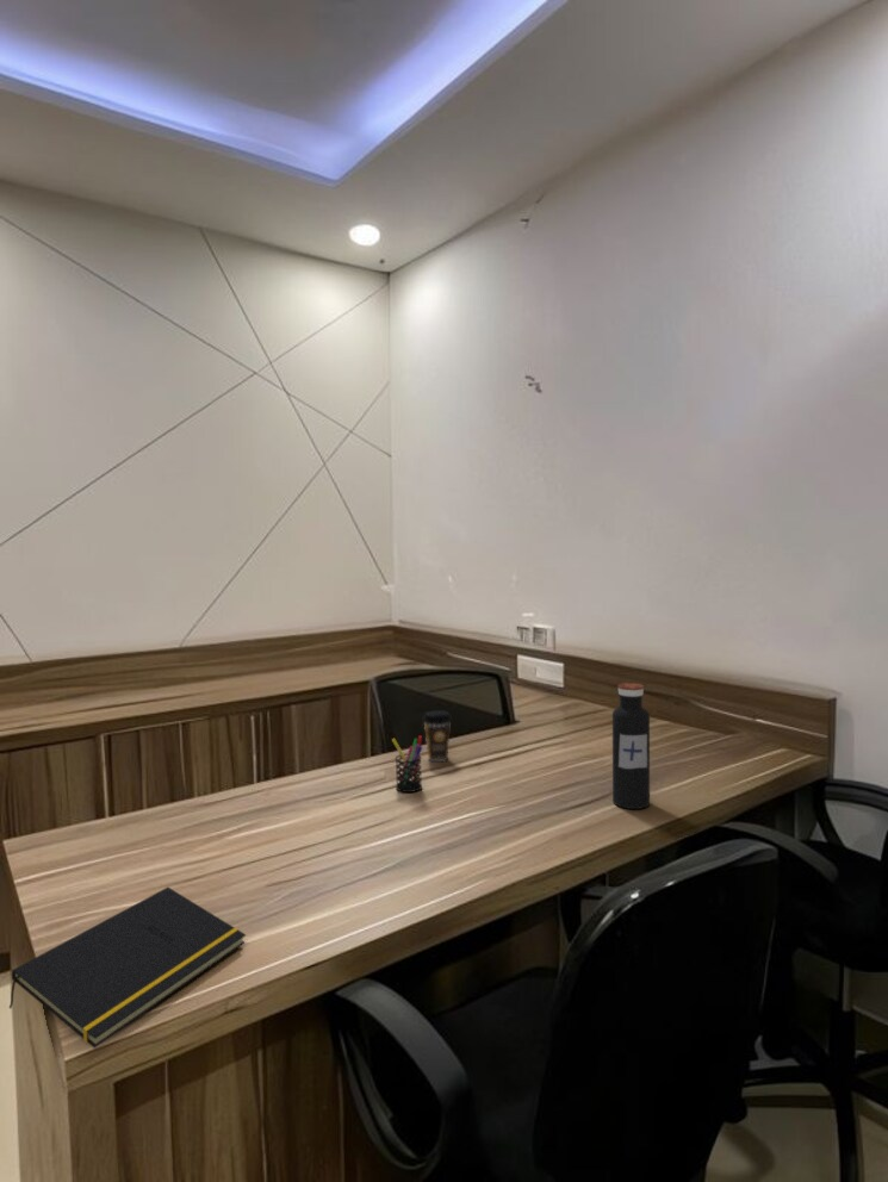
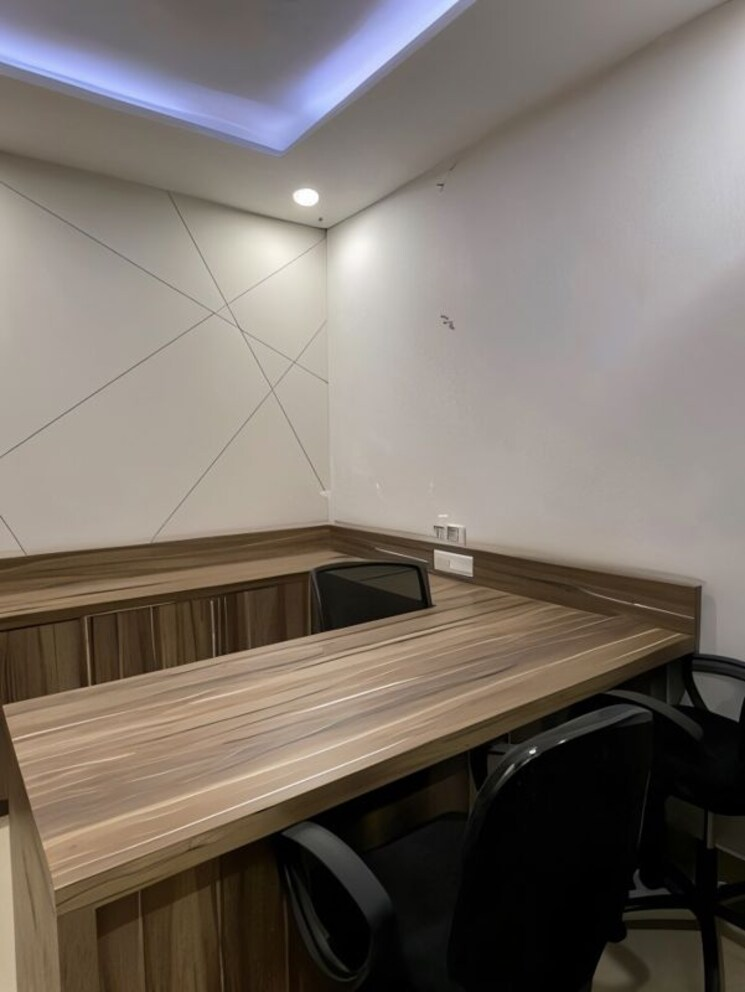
- pen holder [391,735,423,794]
- coffee cup [421,709,453,763]
- water bottle [611,682,651,810]
- notepad [8,887,247,1049]
